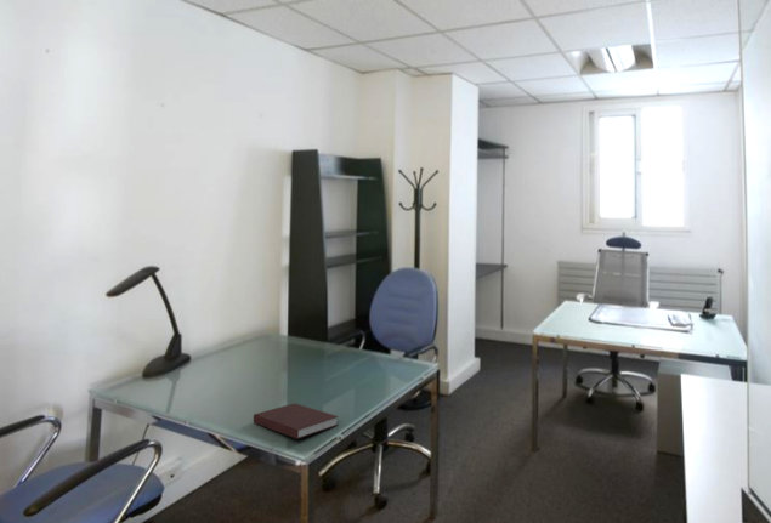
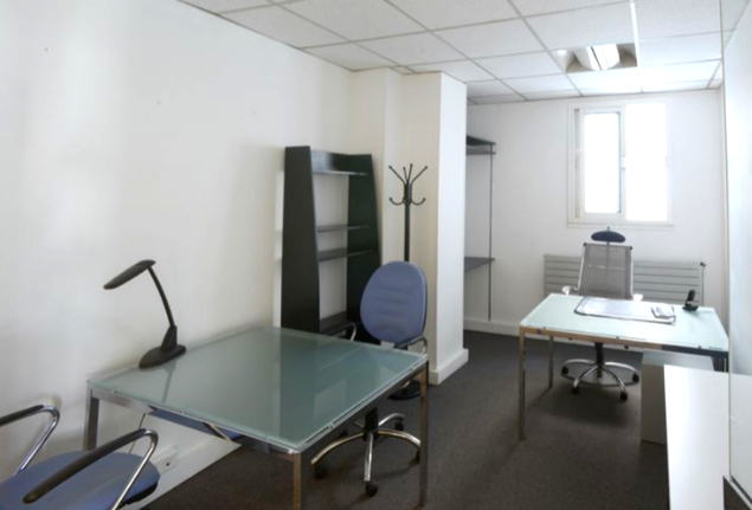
- notebook [253,403,340,440]
